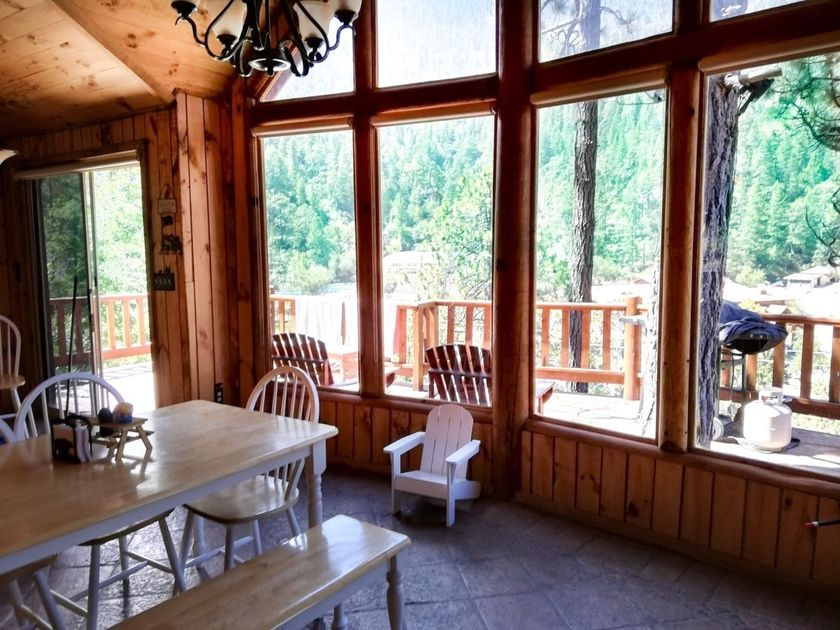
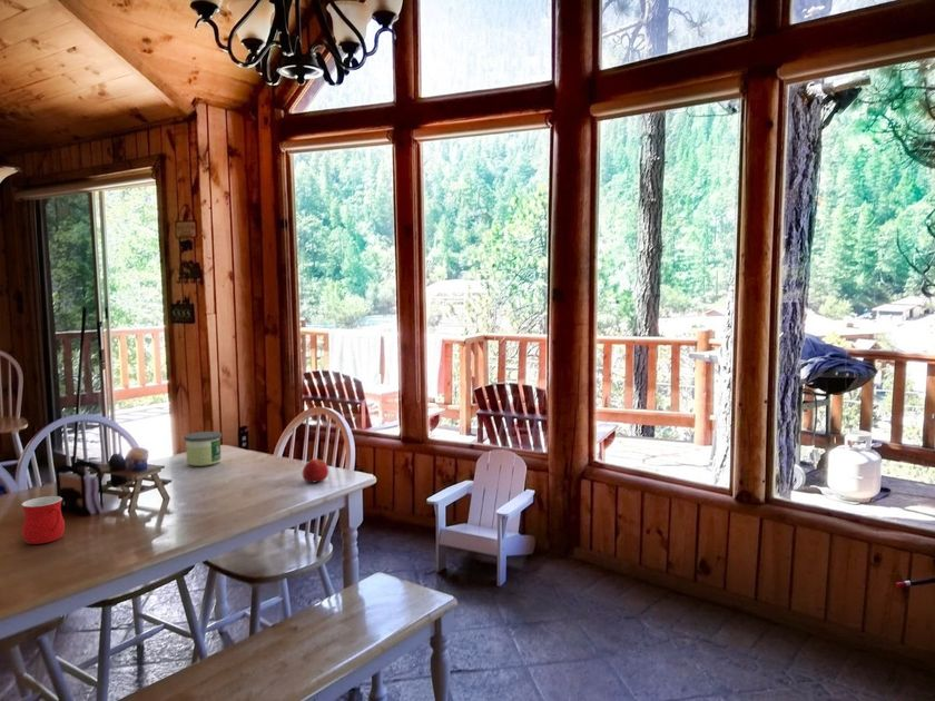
+ apple [302,458,329,484]
+ candle [184,431,223,467]
+ mug [20,495,66,545]
